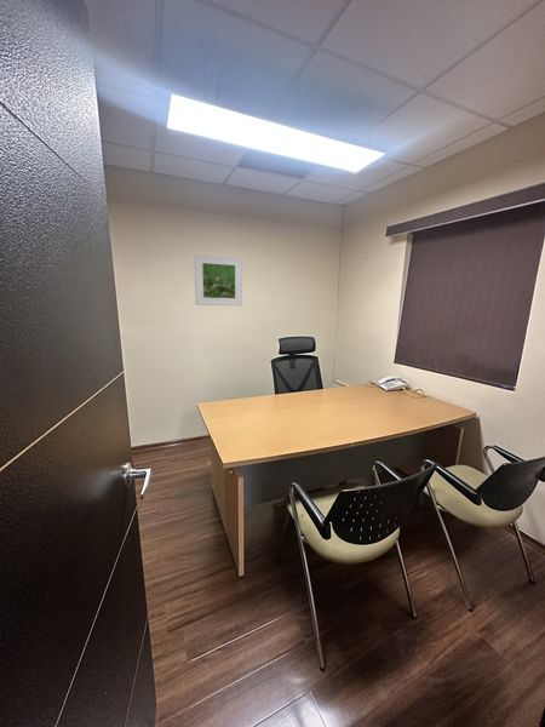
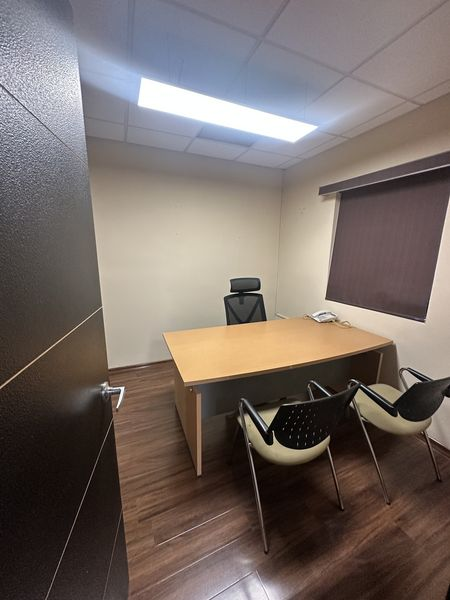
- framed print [193,253,243,307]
